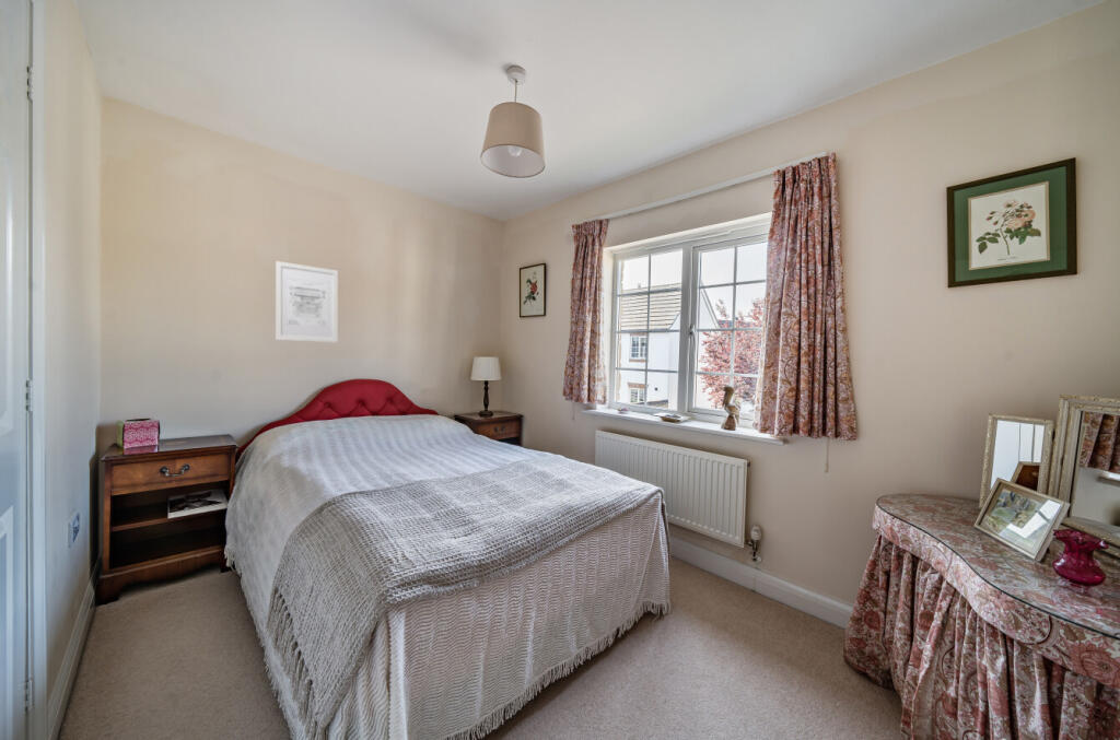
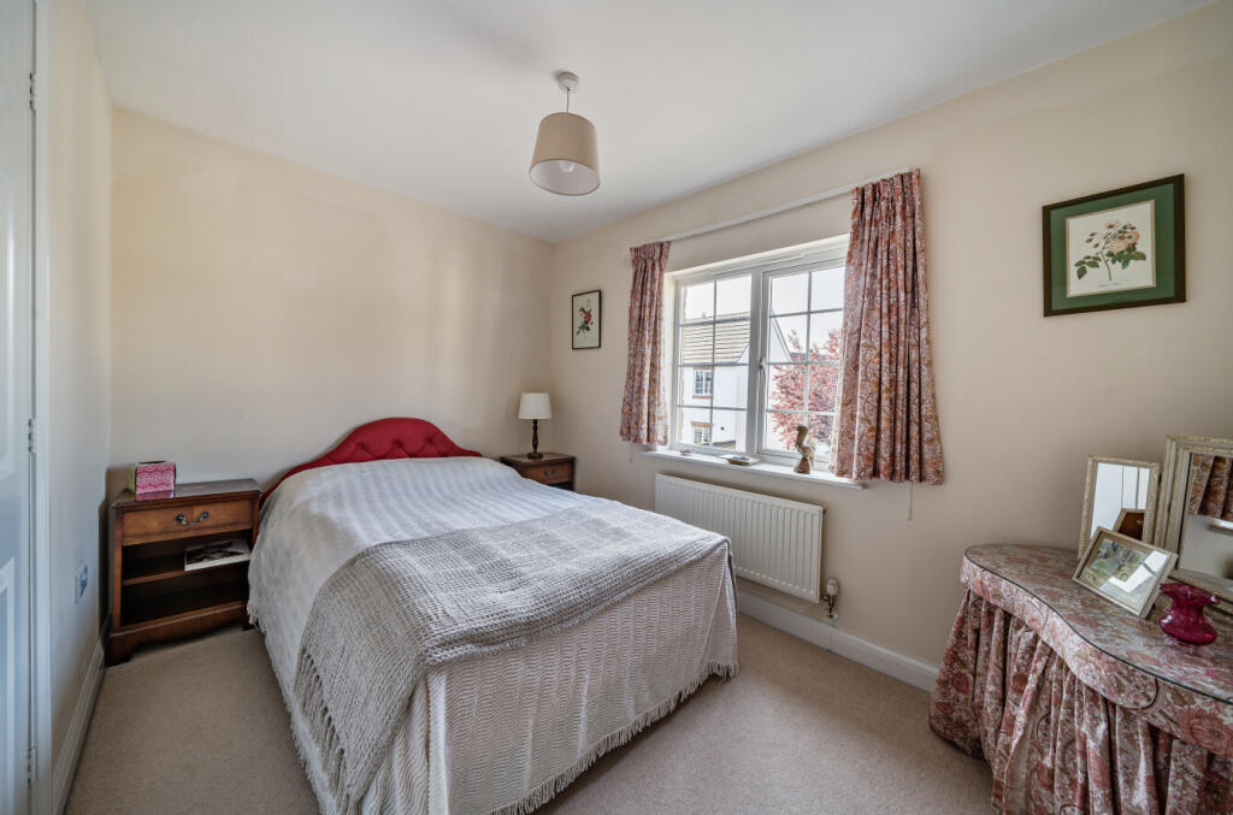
- wall art [275,260,339,343]
